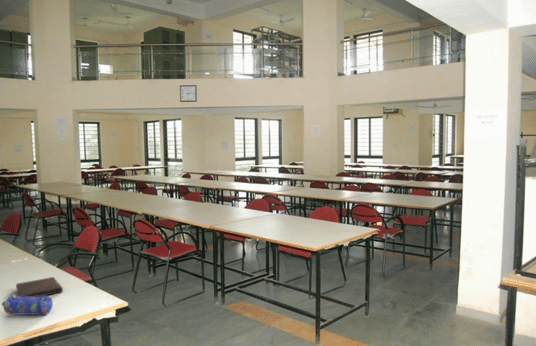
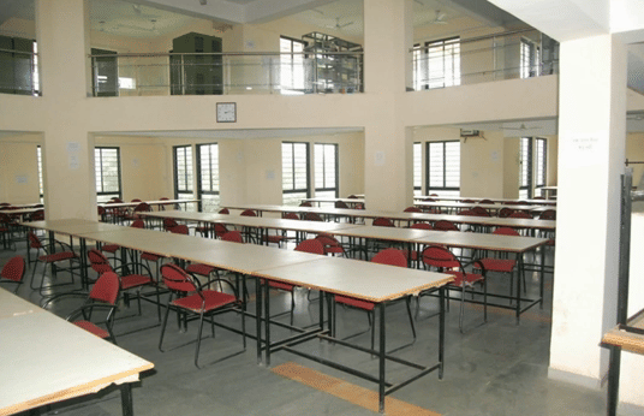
- book [15,276,64,297]
- pencil case [1,293,54,316]
